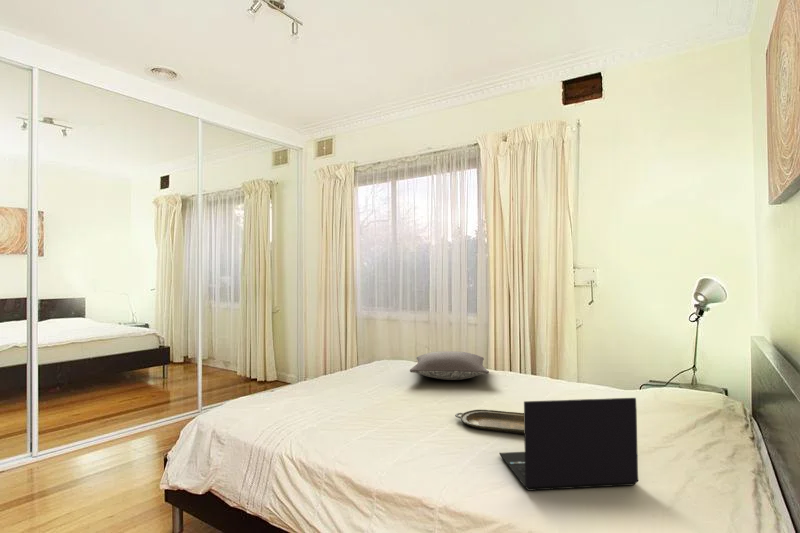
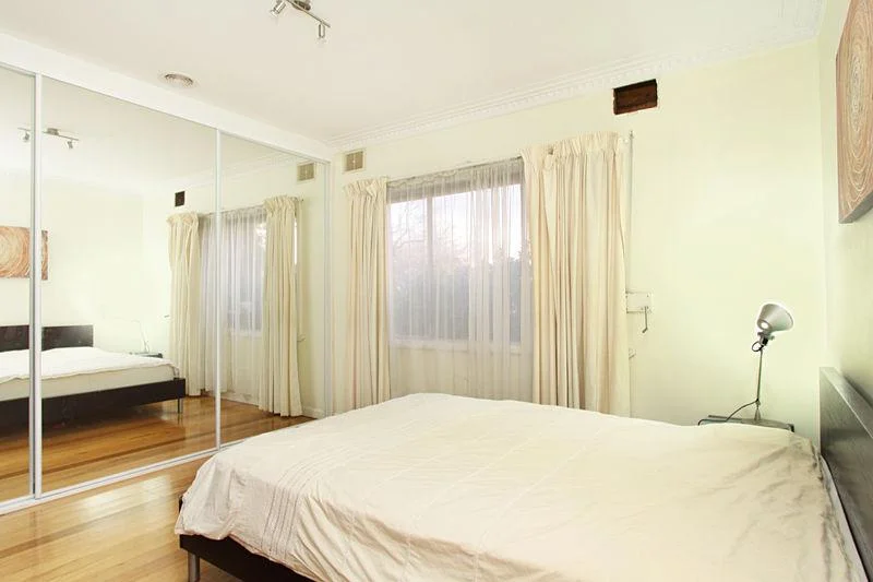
- serving tray [454,409,524,435]
- pillow [409,350,490,381]
- laptop [498,397,639,492]
